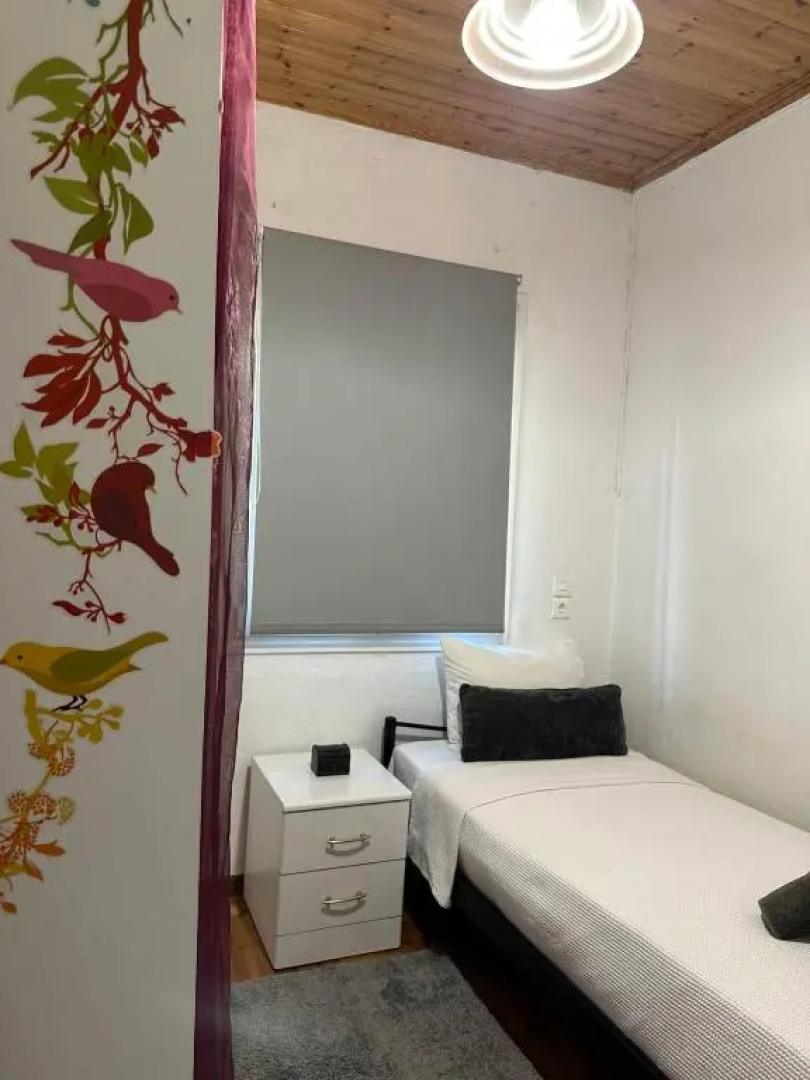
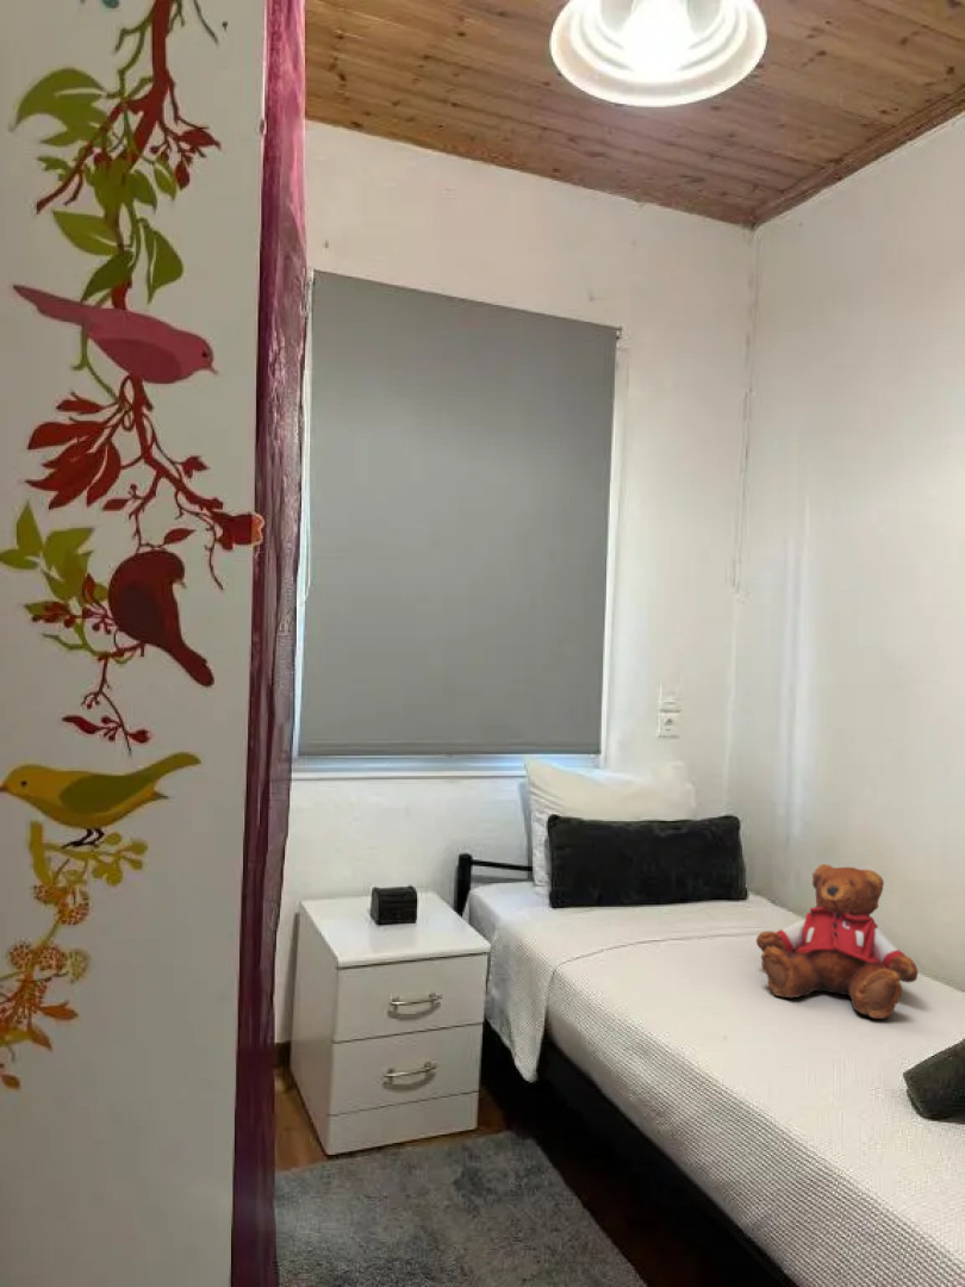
+ teddy bear [755,863,920,1020]
